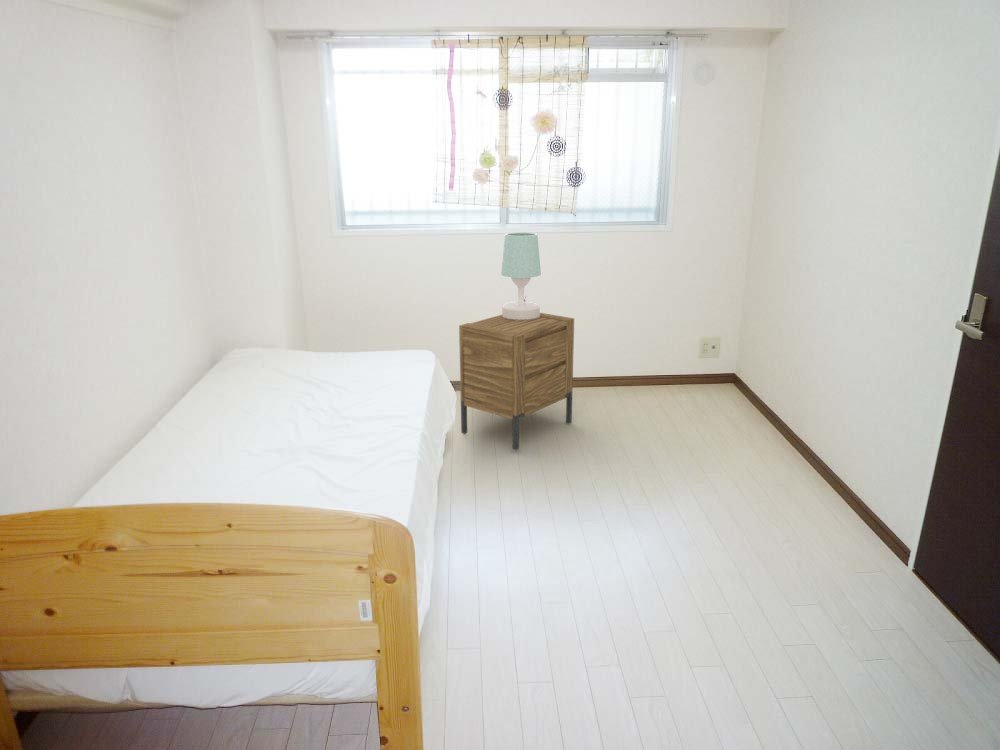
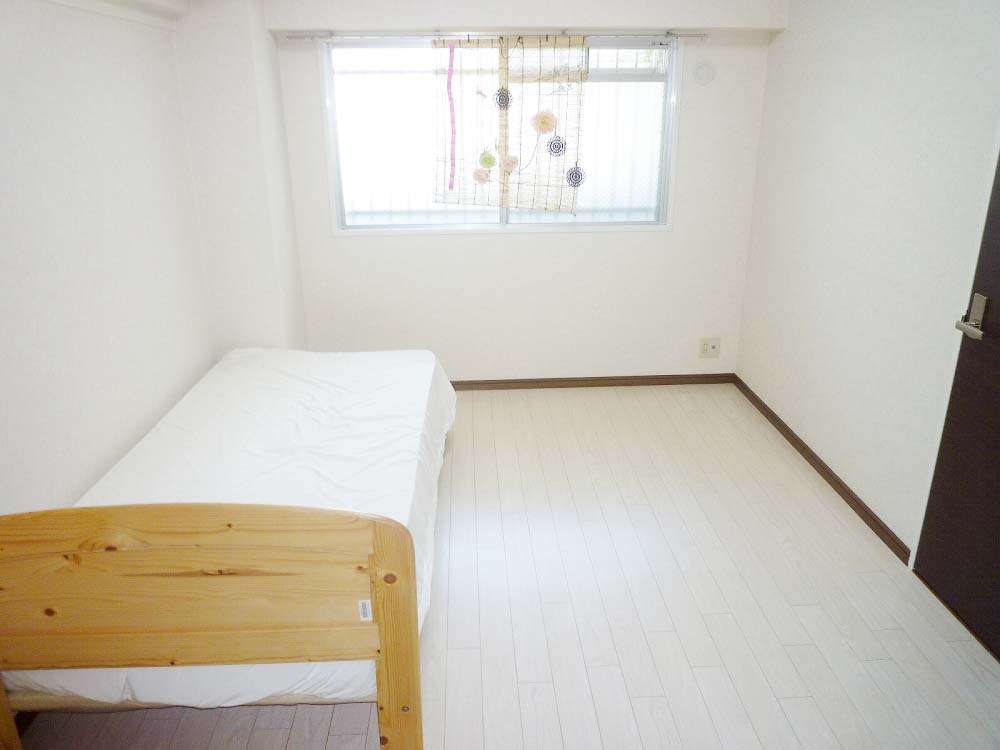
- nightstand [458,312,575,452]
- table lamp [500,231,542,320]
